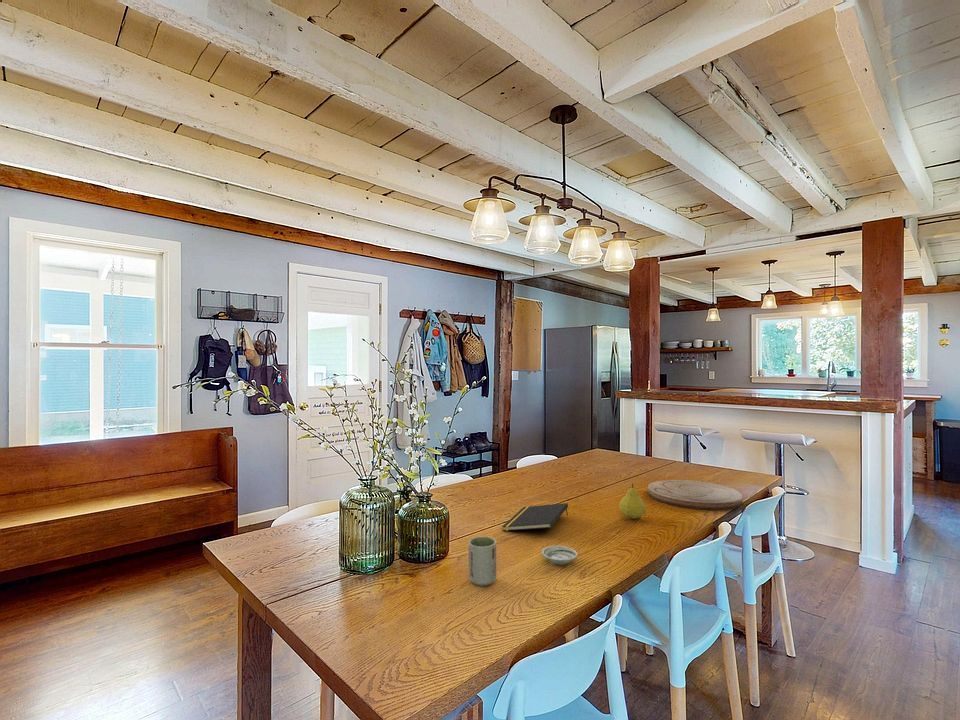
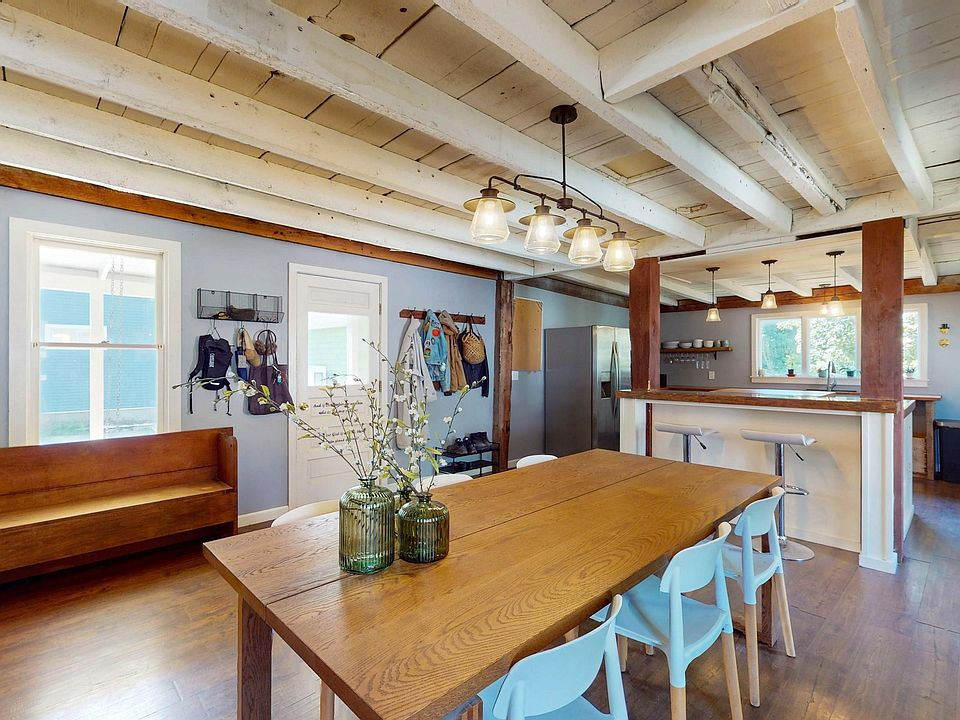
- cup [468,536,497,587]
- fruit [618,483,647,520]
- notepad [501,502,569,532]
- cutting board [647,479,743,511]
- saucer [541,545,578,566]
